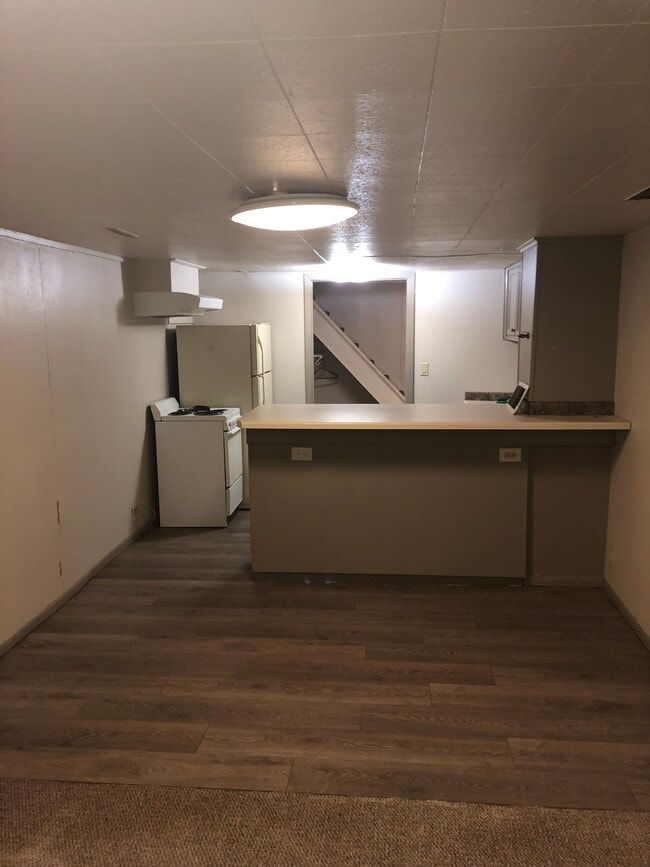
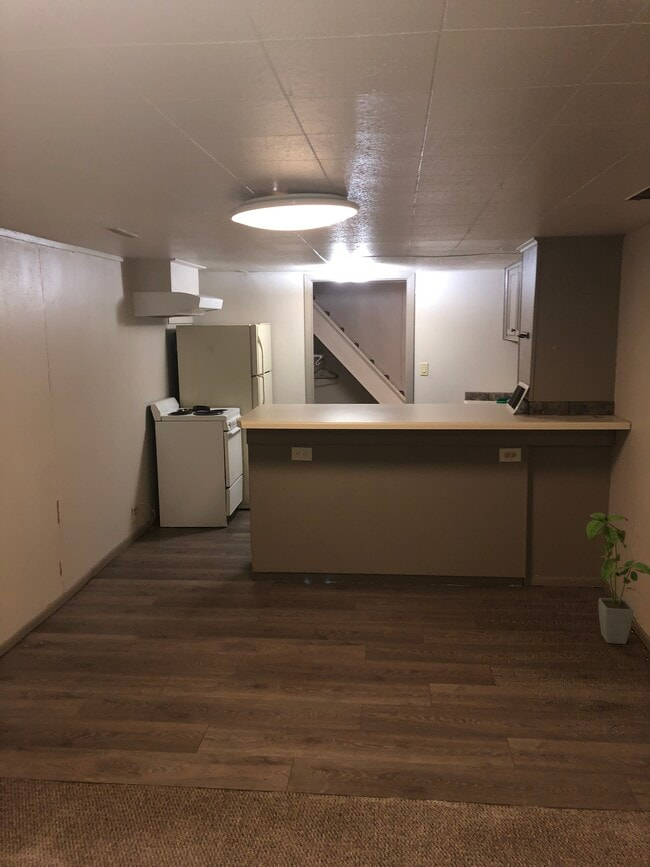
+ house plant [585,512,650,645]
